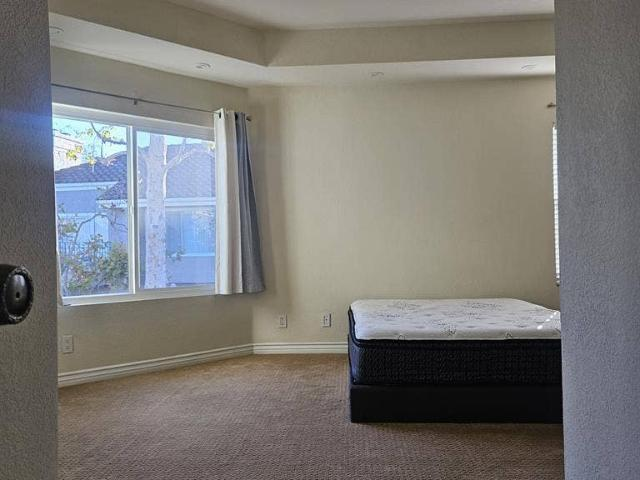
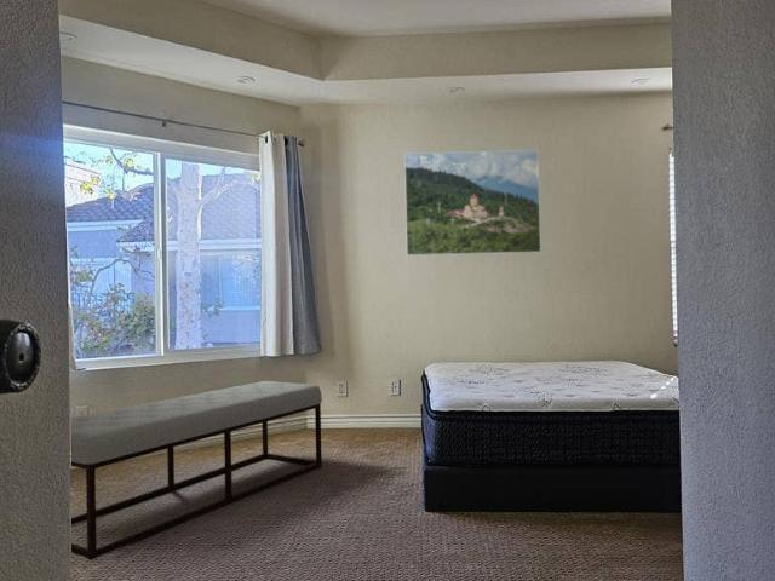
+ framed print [403,149,542,257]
+ bench [70,380,323,562]
